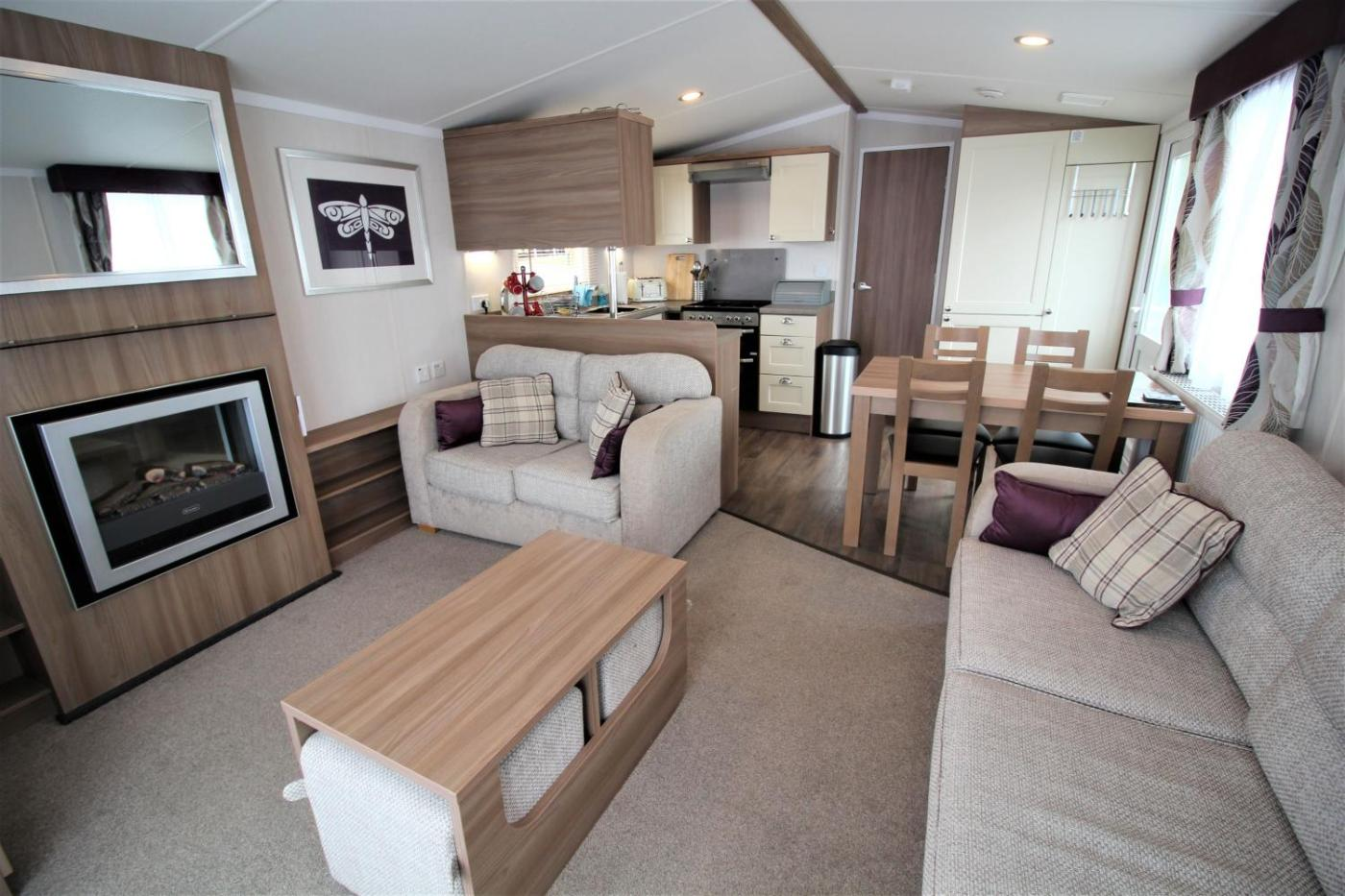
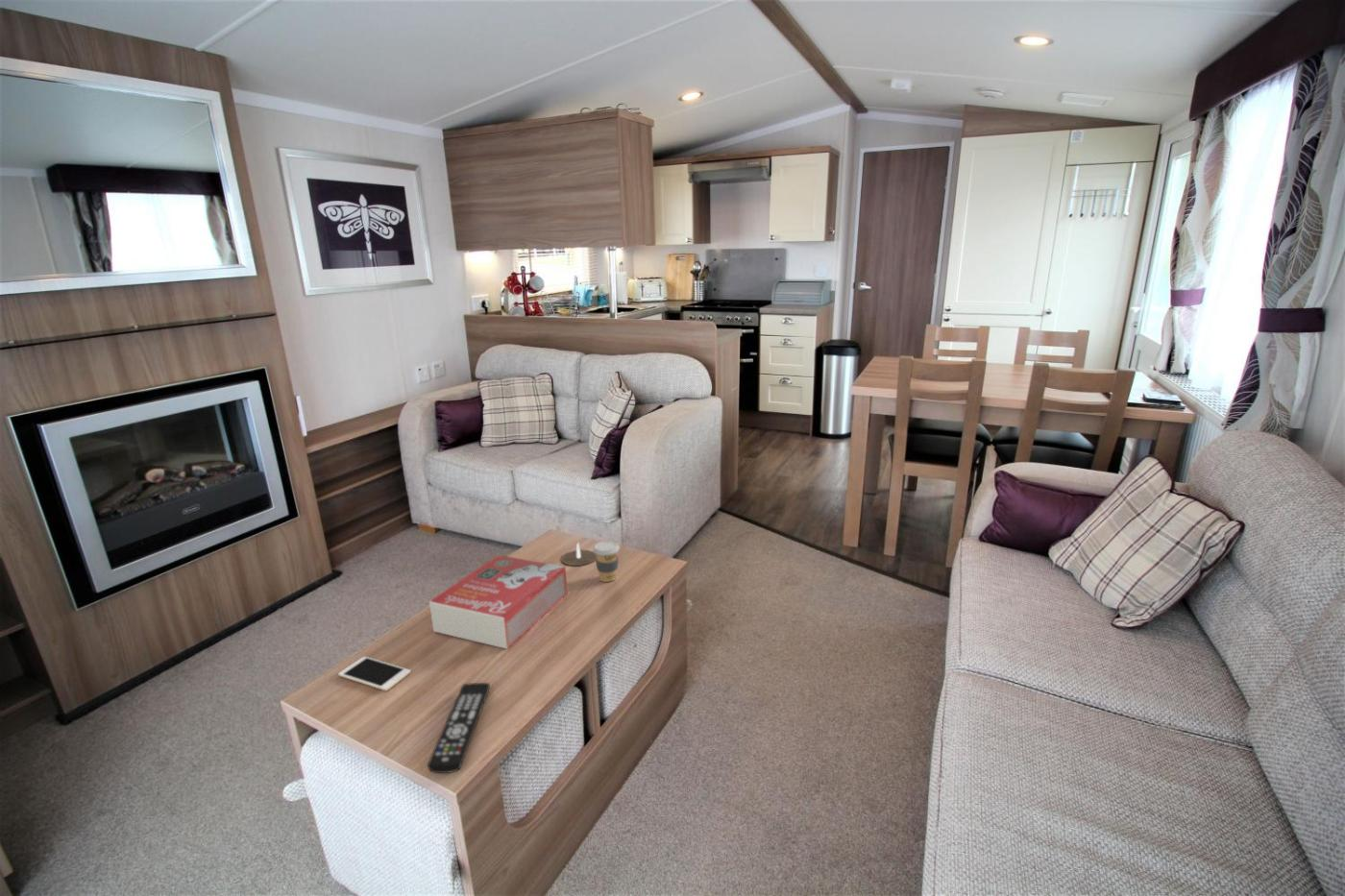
+ cell phone [337,656,412,692]
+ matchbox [428,554,568,650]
+ remote control [427,682,491,774]
+ coffee cup [592,541,621,583]
+ candle [560,542,597,567]
